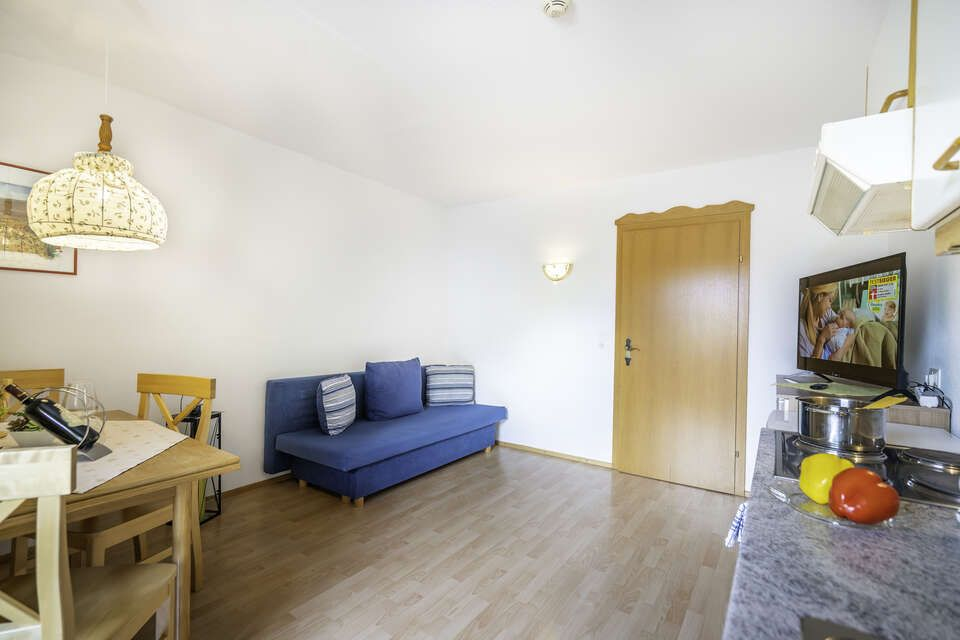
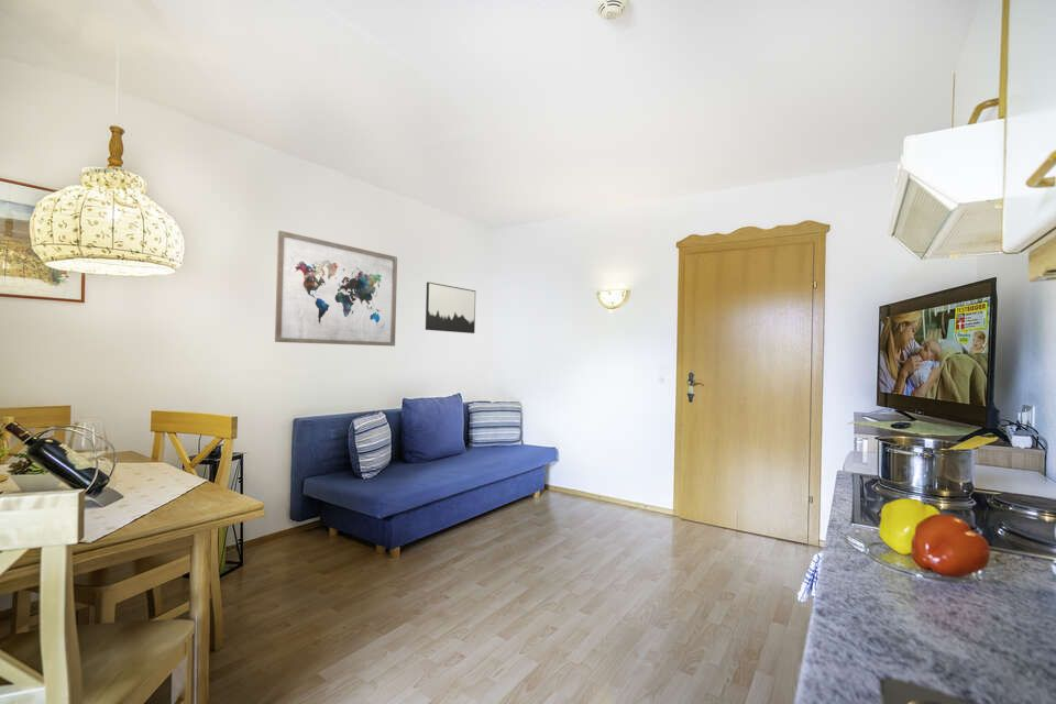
+ wall art [425,282,476,334]
+ wall art [274,230,398,348]
